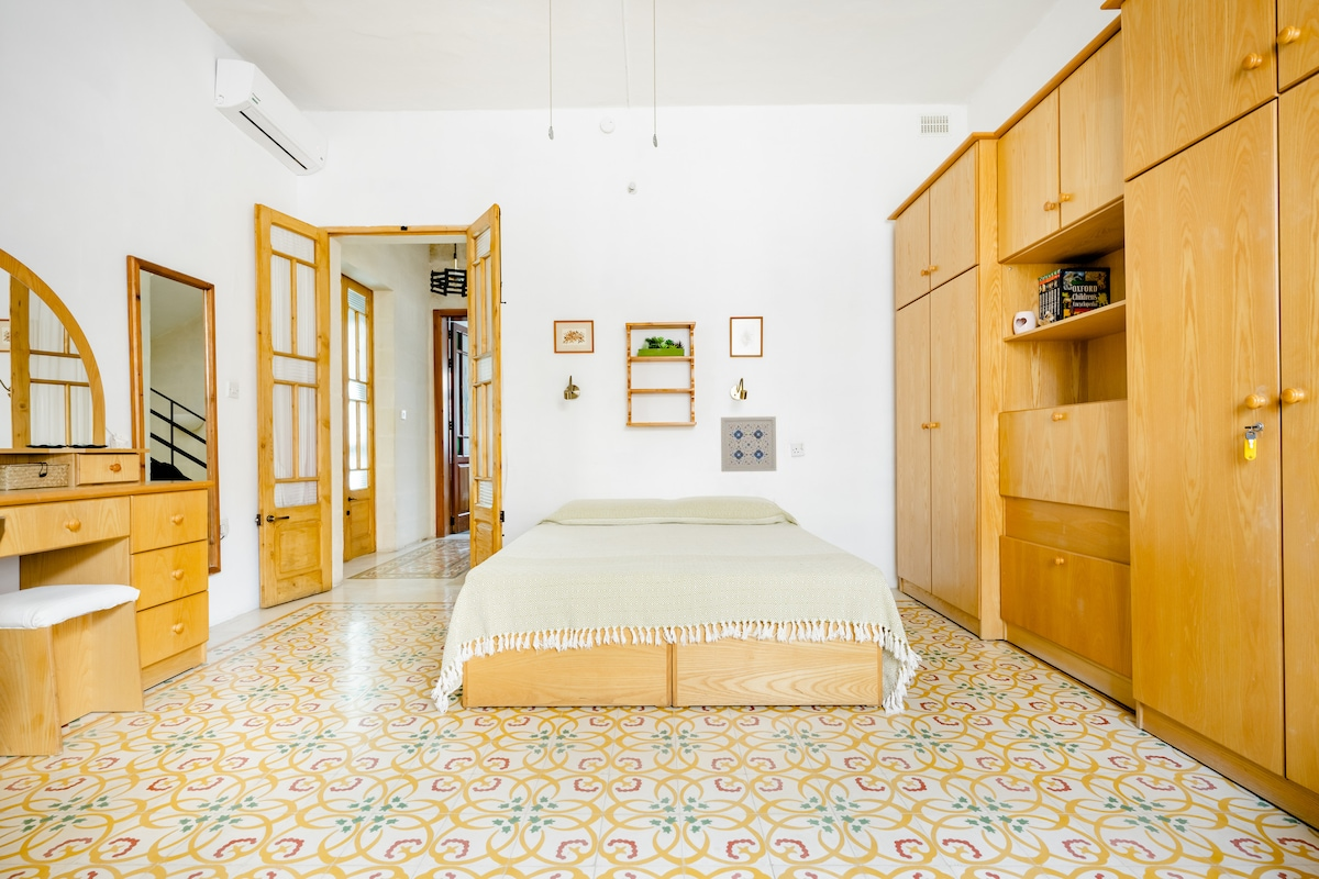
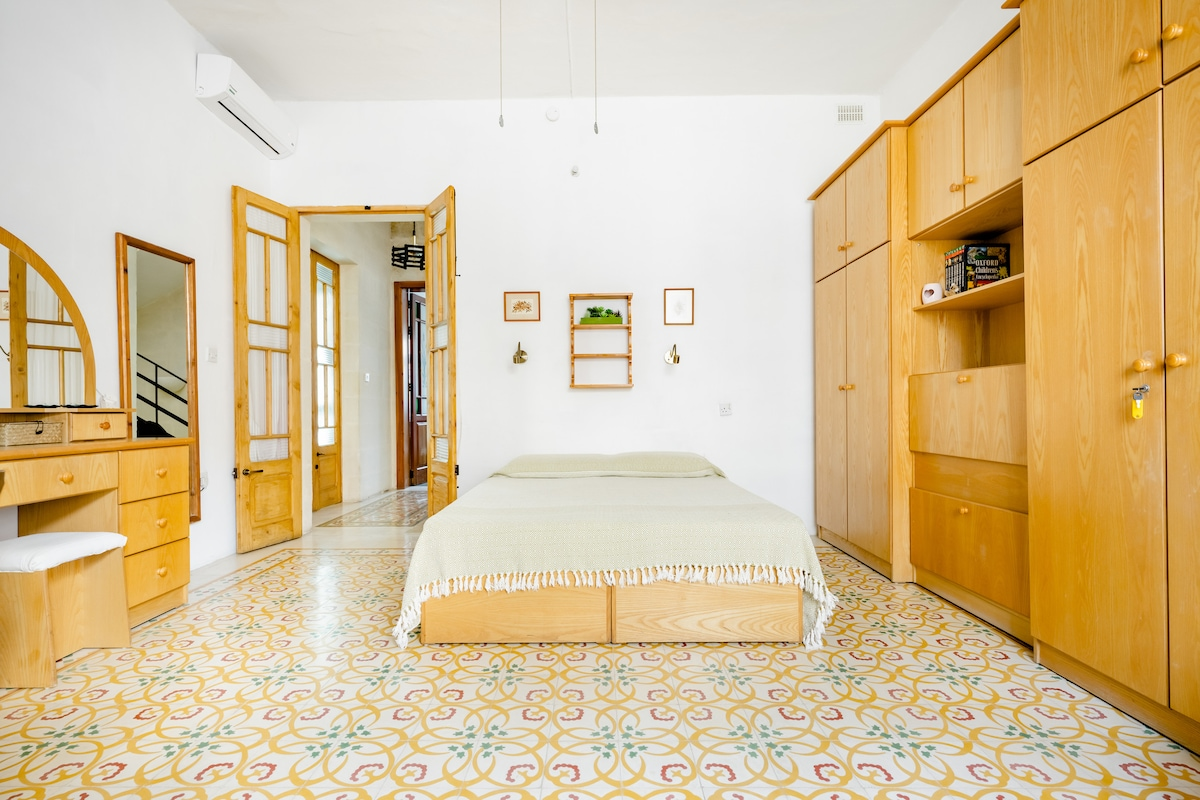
- wall art [720,415,777,472]
